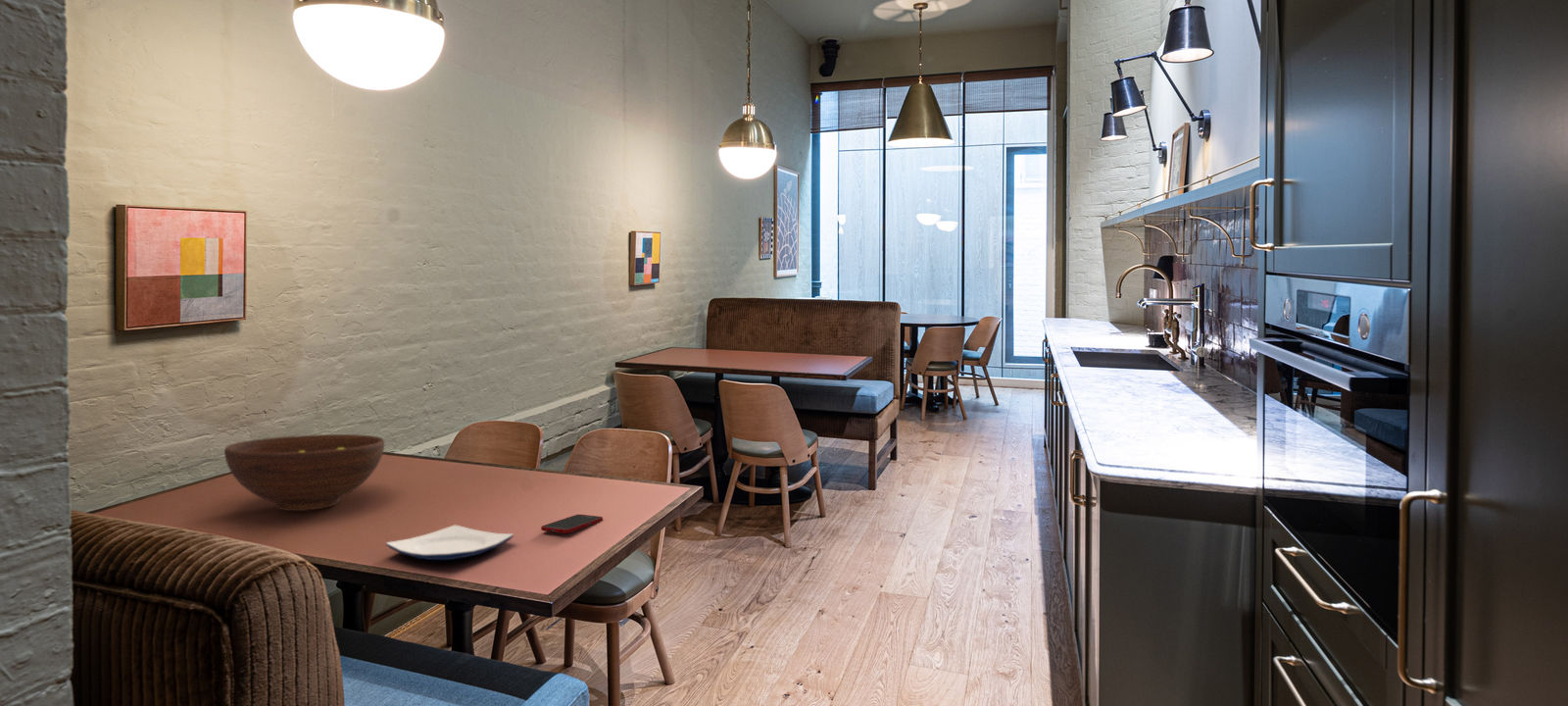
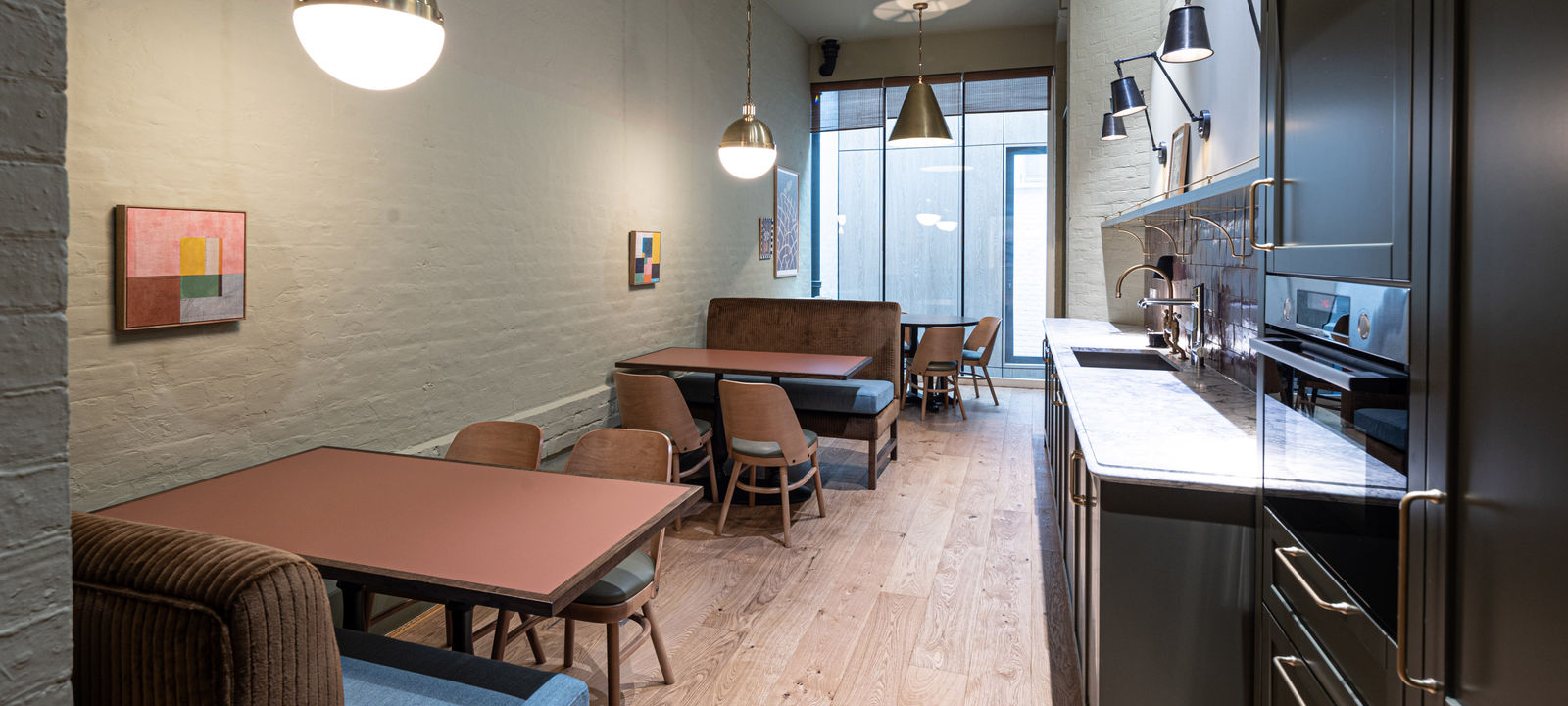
- plate [385,525,515,561]
- fruit bowl [223,433,385,512]
- cell phone [540,514,604,534]
